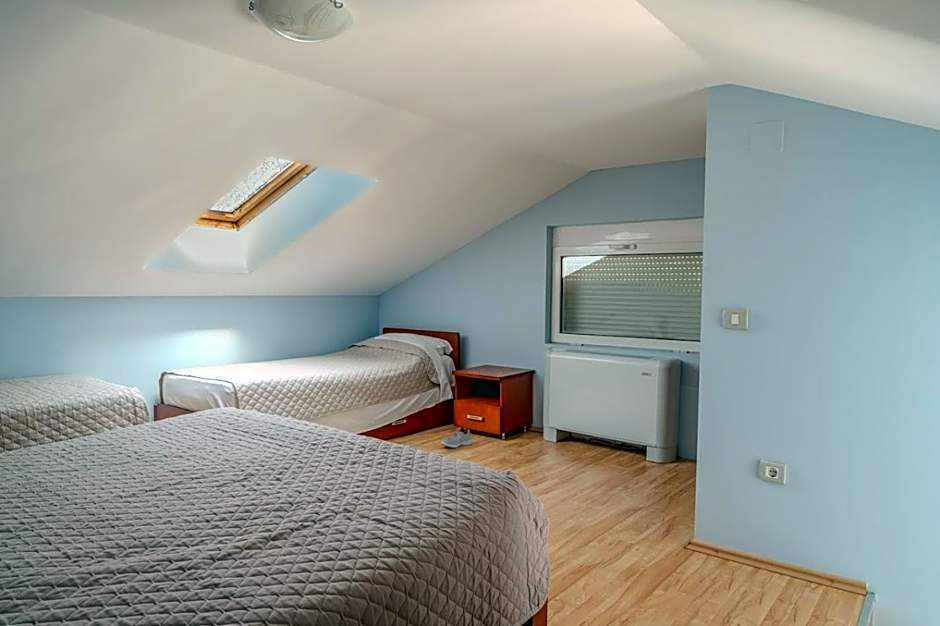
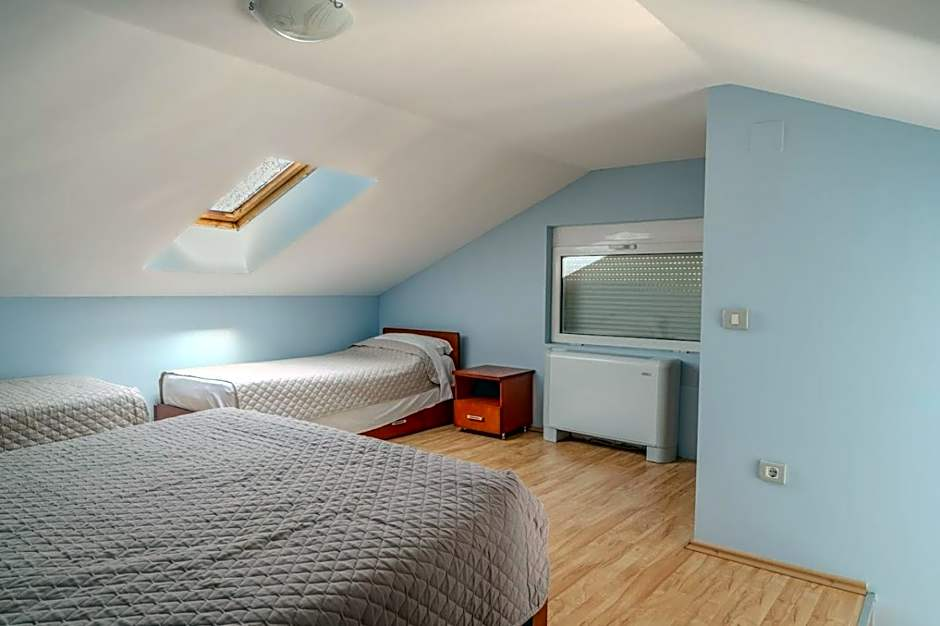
- sneaker [440,429,472,449]
